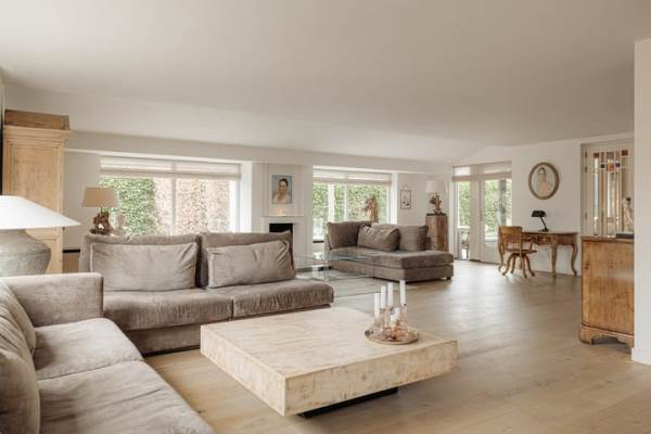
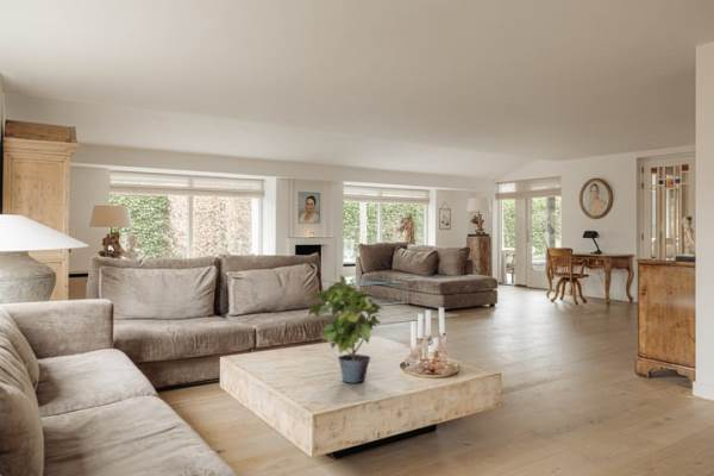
+ potted plant [305,274,383,384]
